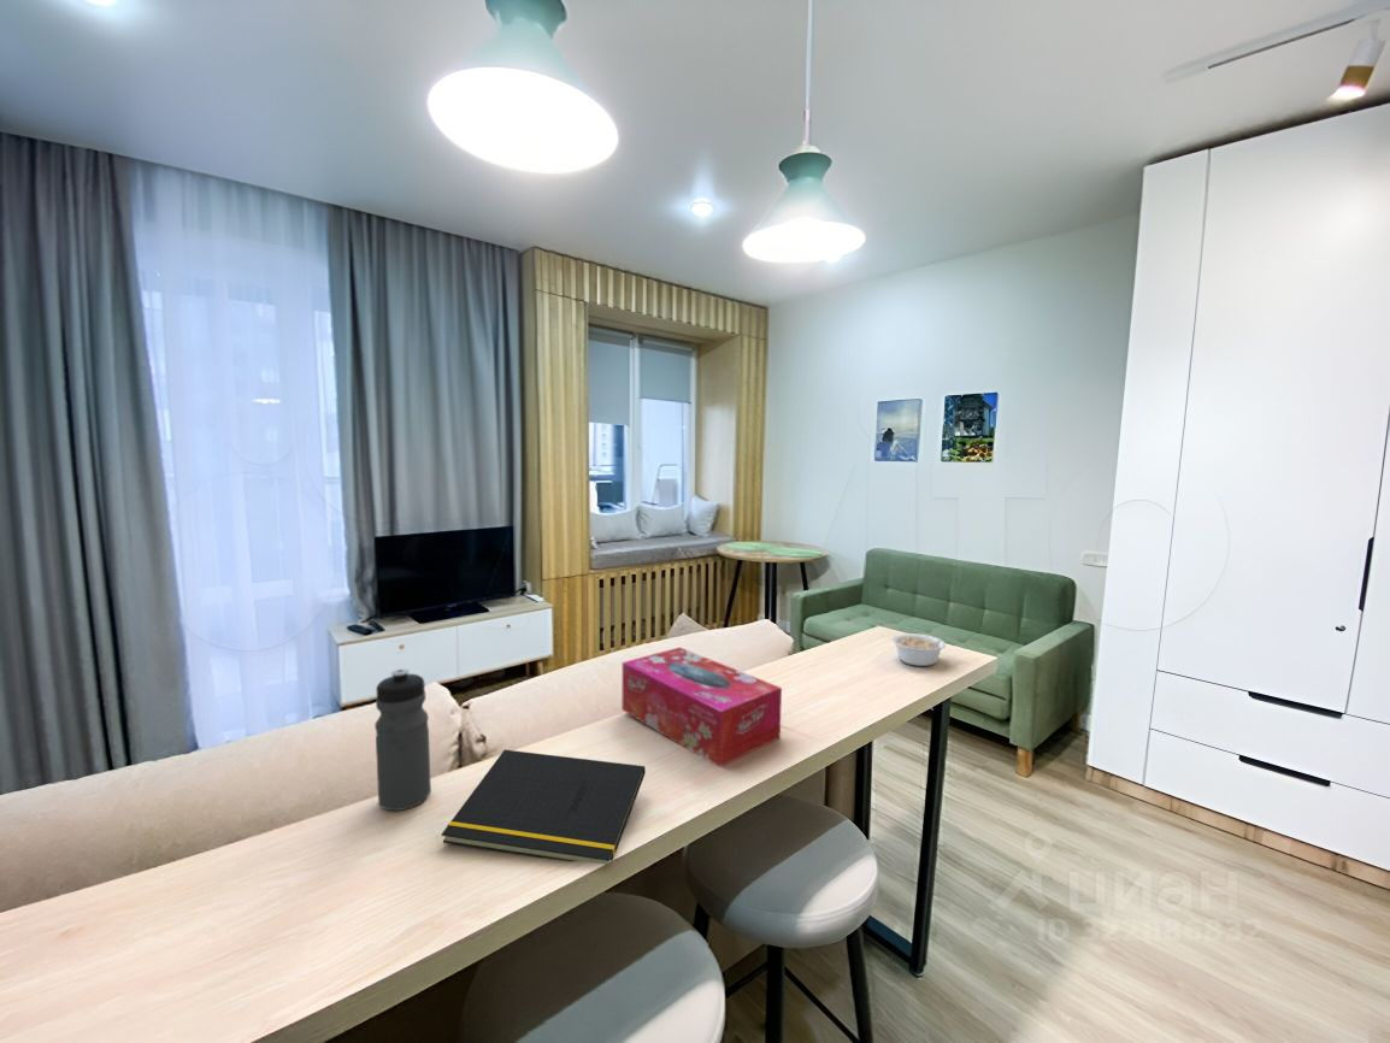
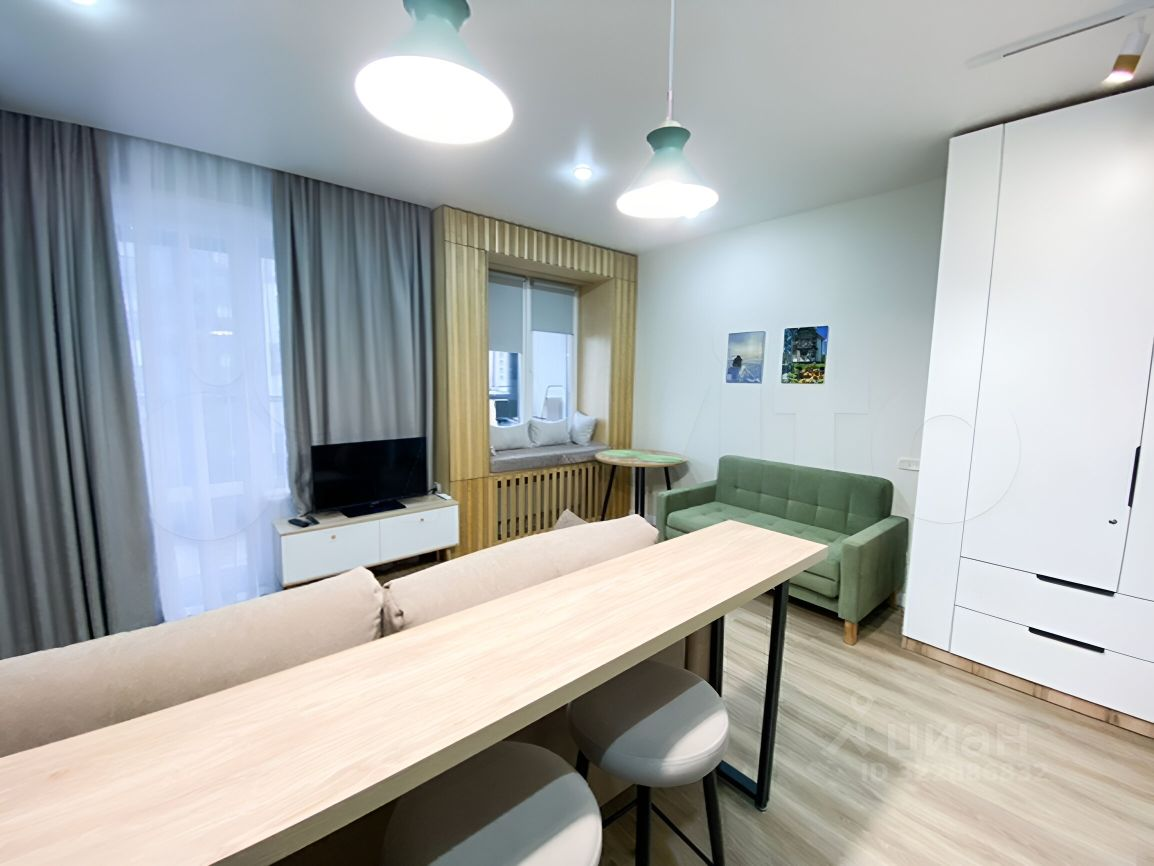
- notepad [440,749,647,866]
- tissue box [620,646,783,768]
- water bottle [373,667,432,812]
- legume [890,632,955,667]
